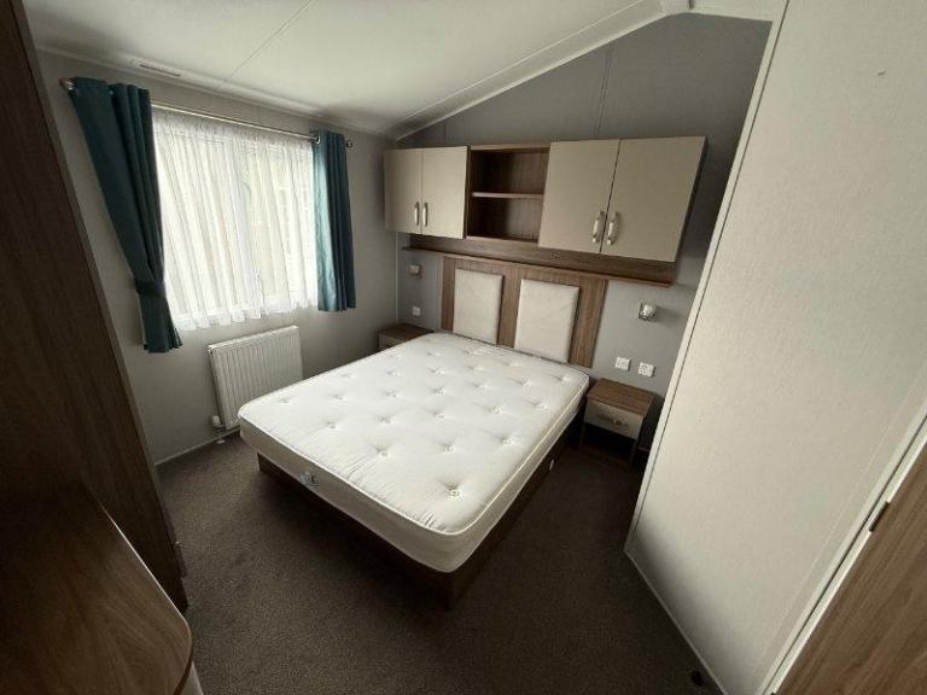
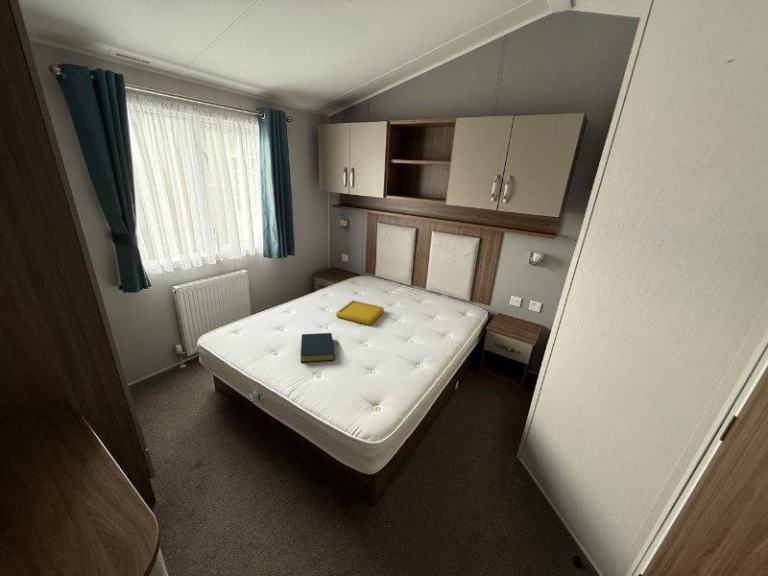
+ hardback book [300,332,336,364]
+ serving tray [334,299,385,326]
